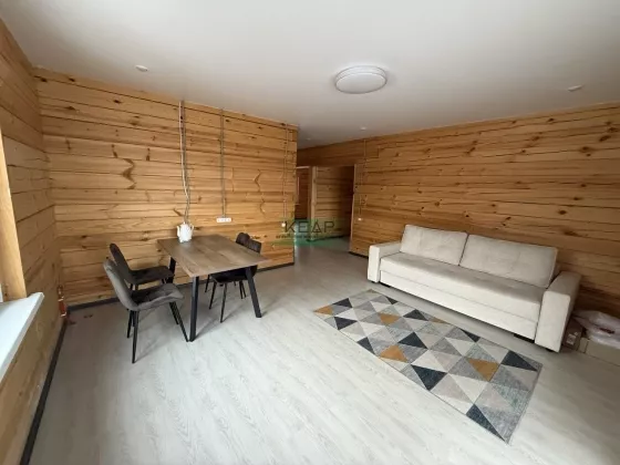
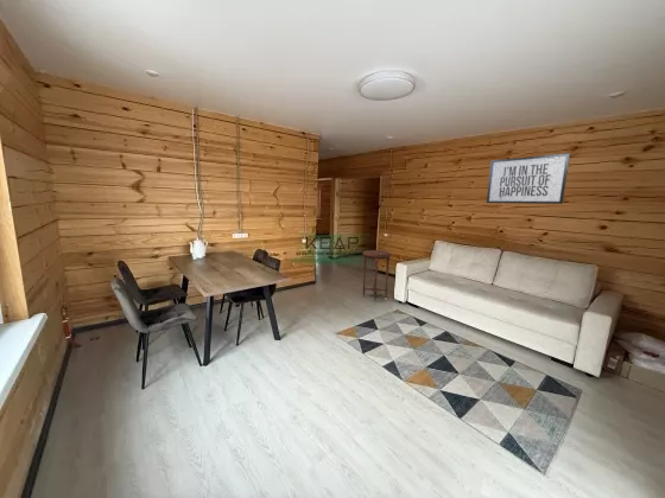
+ mirror [486,152,571,205]
+ side table [361,249,392,302]
